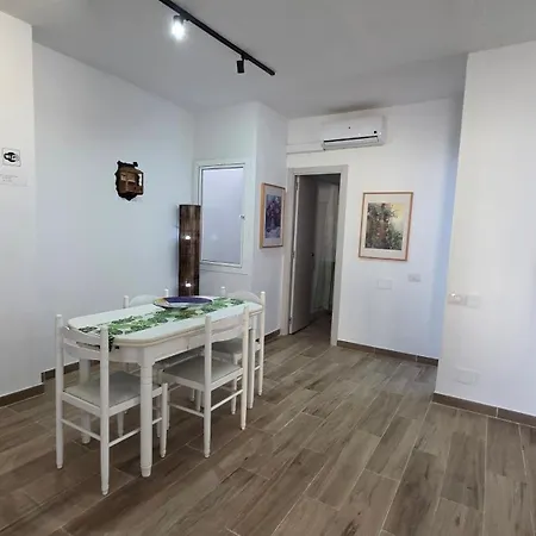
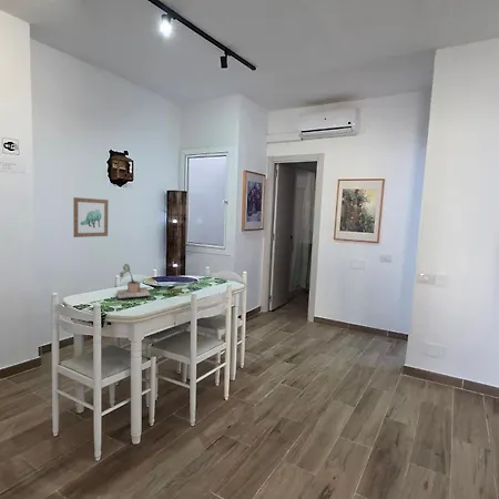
+ plant [115,263,152,299]
+ wall art [72,196,109,238]
